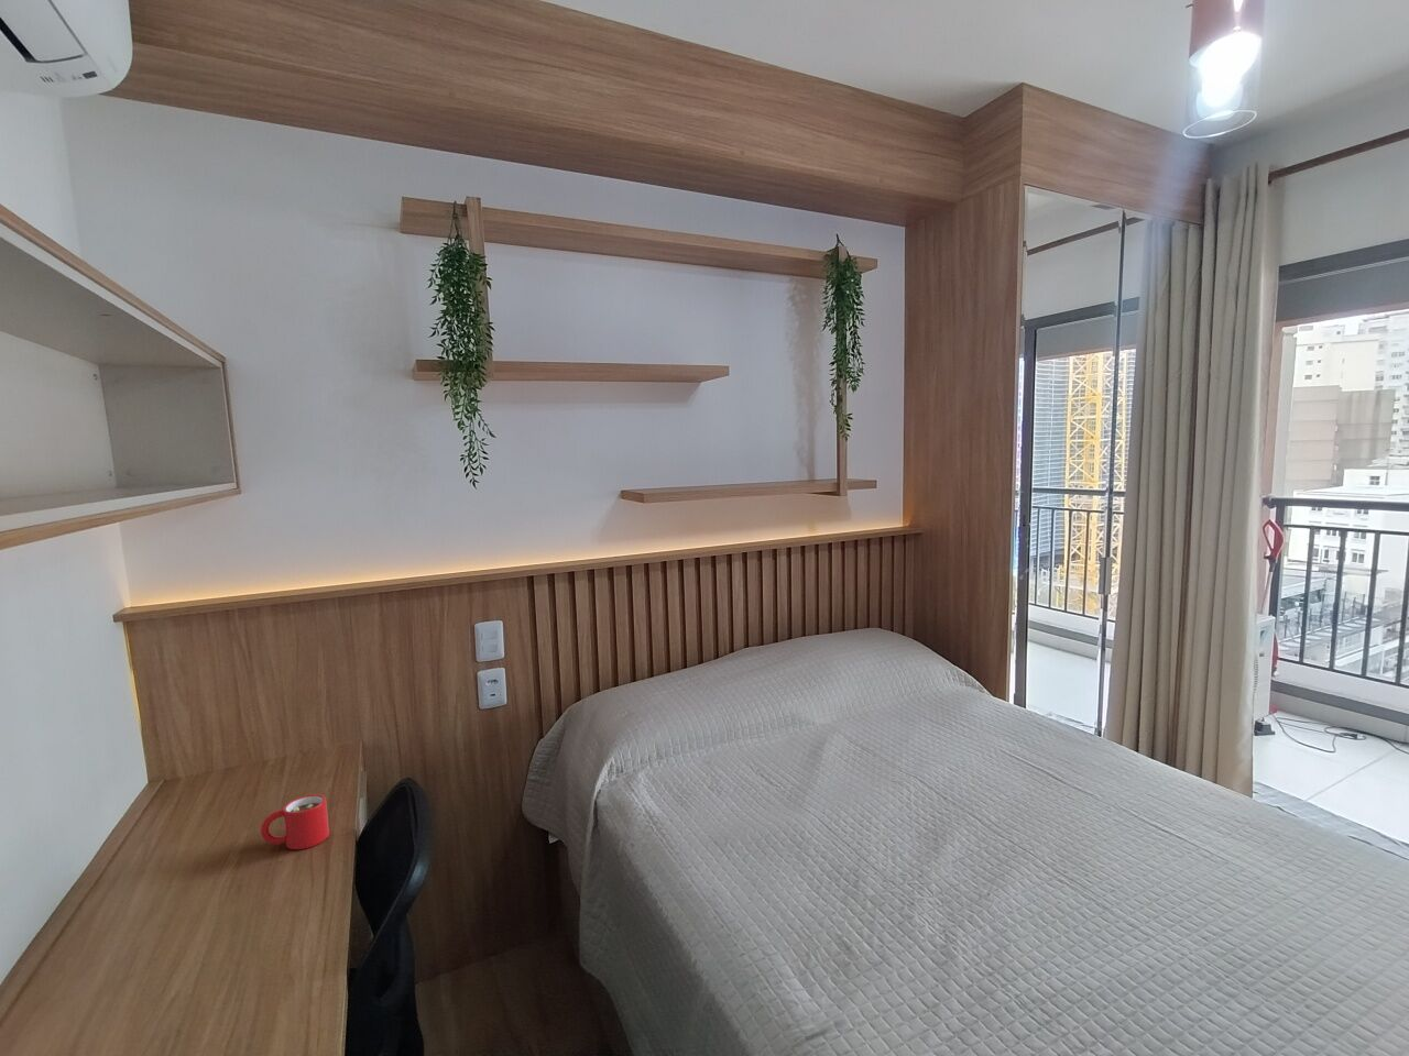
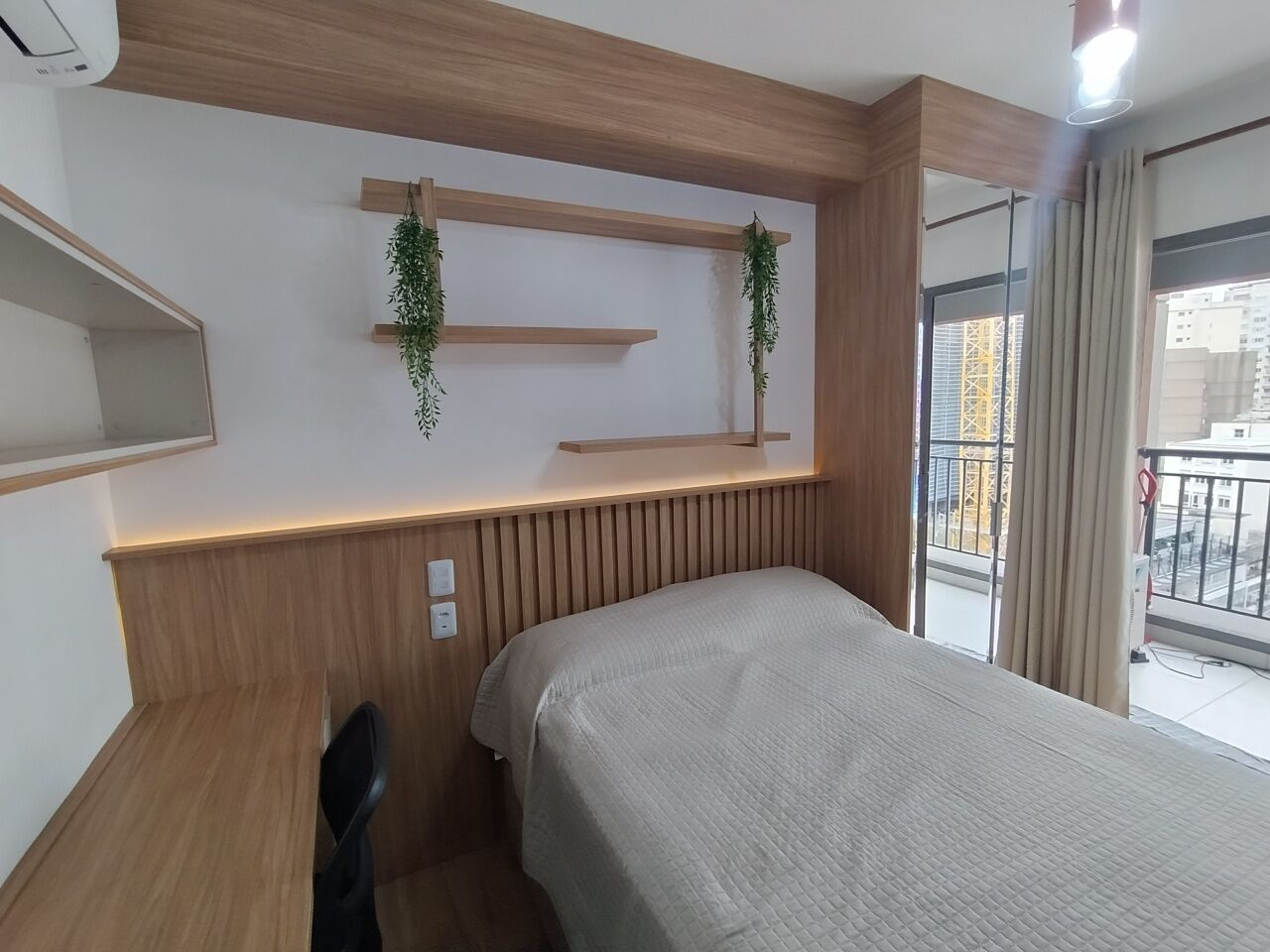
- mug [260,793,331,851]
